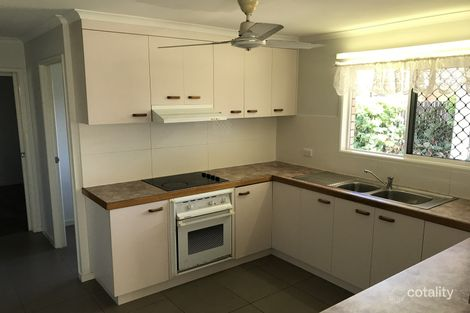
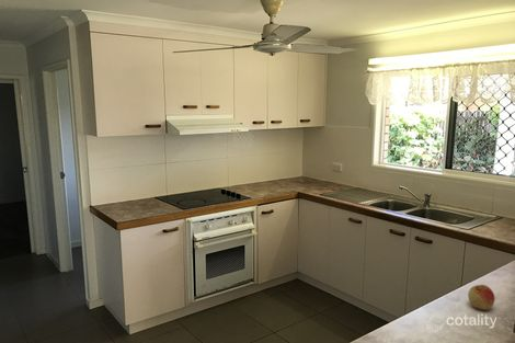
+ apple [467,284,496,311]
